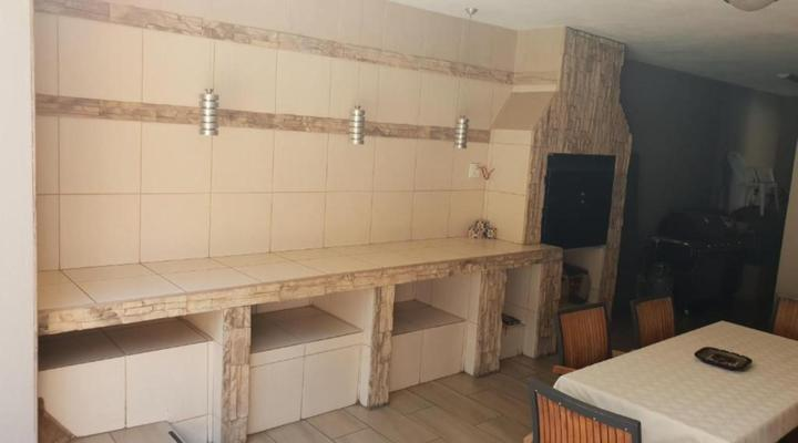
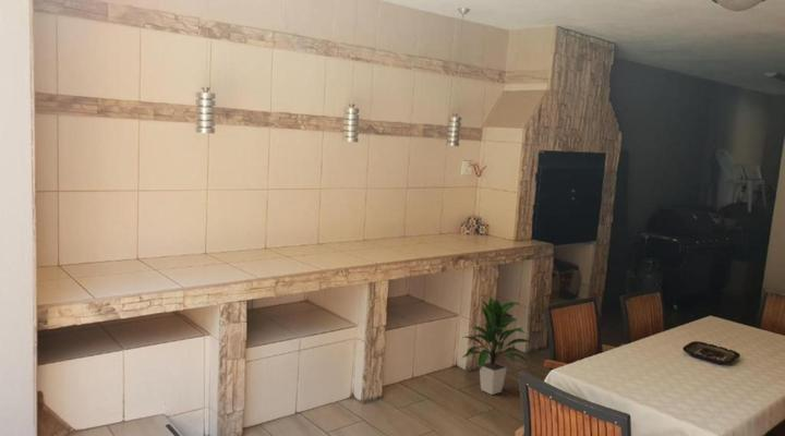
+ indoor plant [460,296,535,396]
